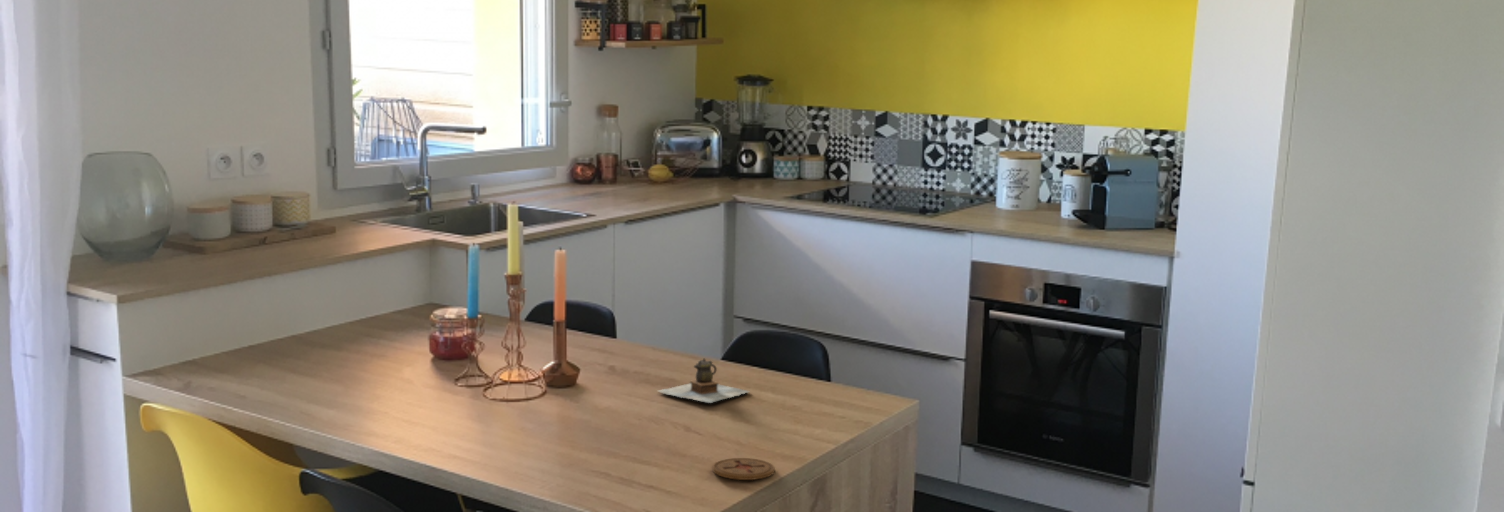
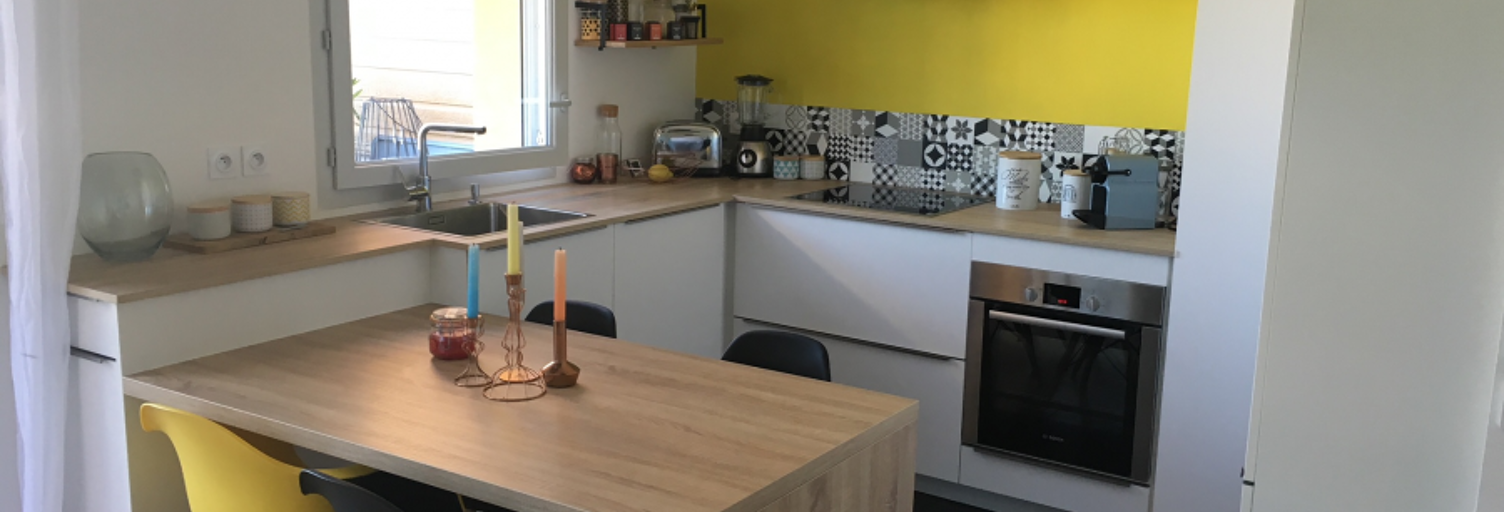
- teapot [656,357,751,404]
- coaster [711,457,776,481]
